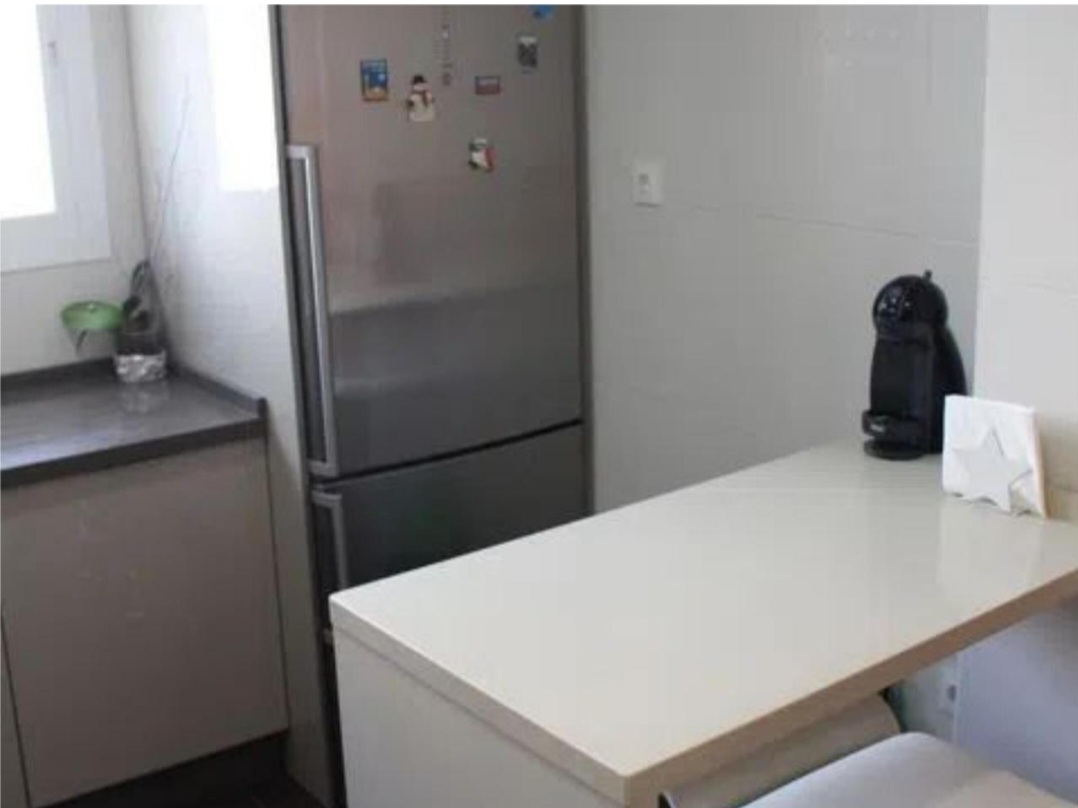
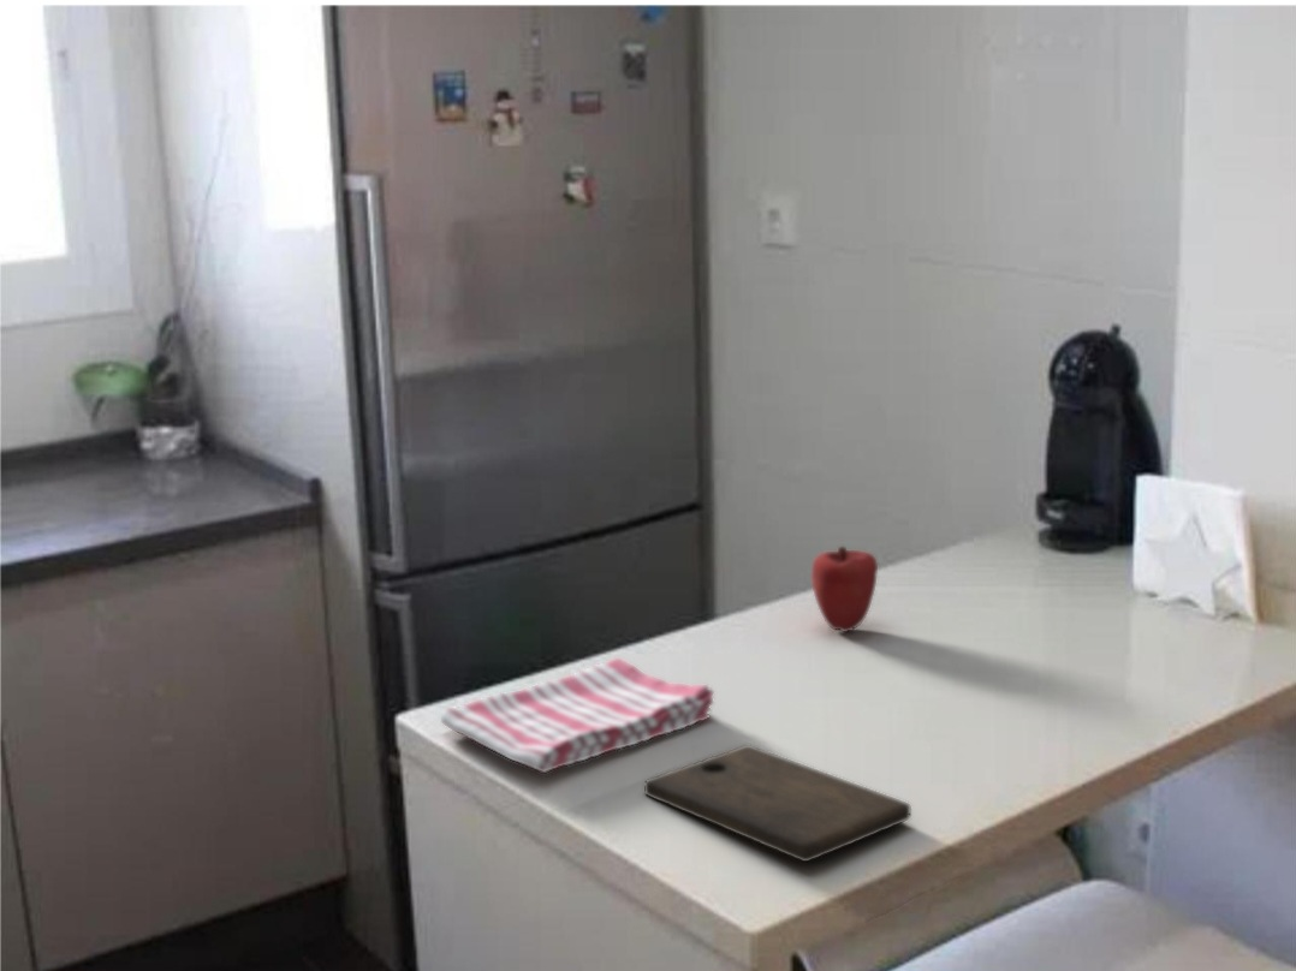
+ dish towel [440,657,715,774]
+ apple [810,546,879,633]
+ cutting board [643,744,911,863]
